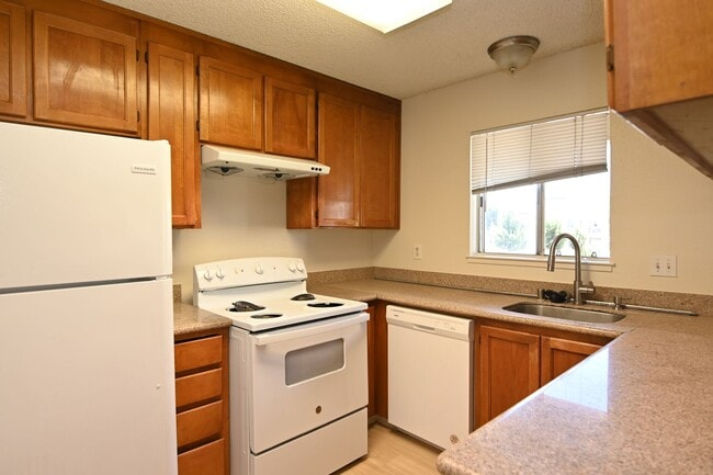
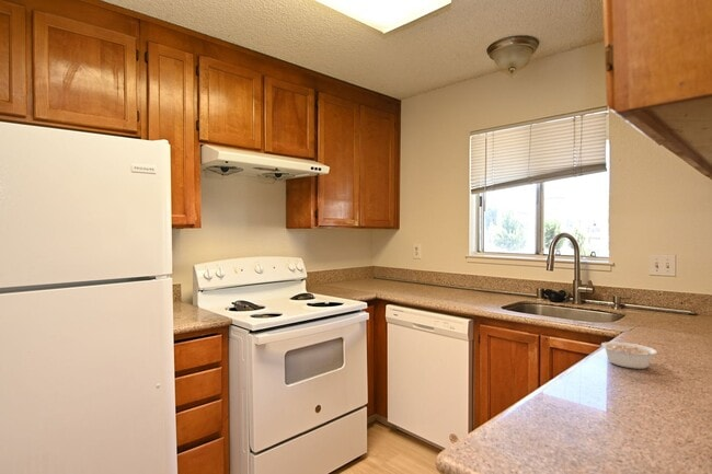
+ legume [600,340,658,370]
